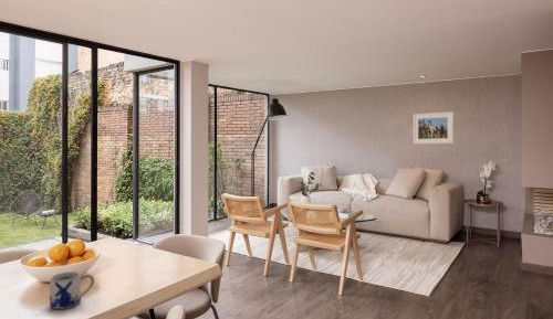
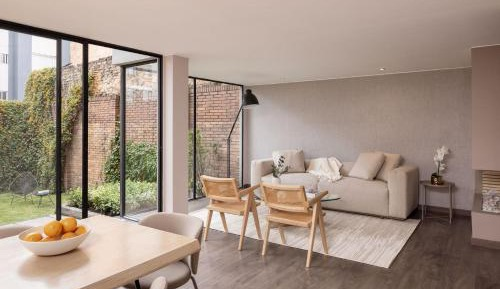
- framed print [413,110,455,145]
- mug [49,270,95,310]
